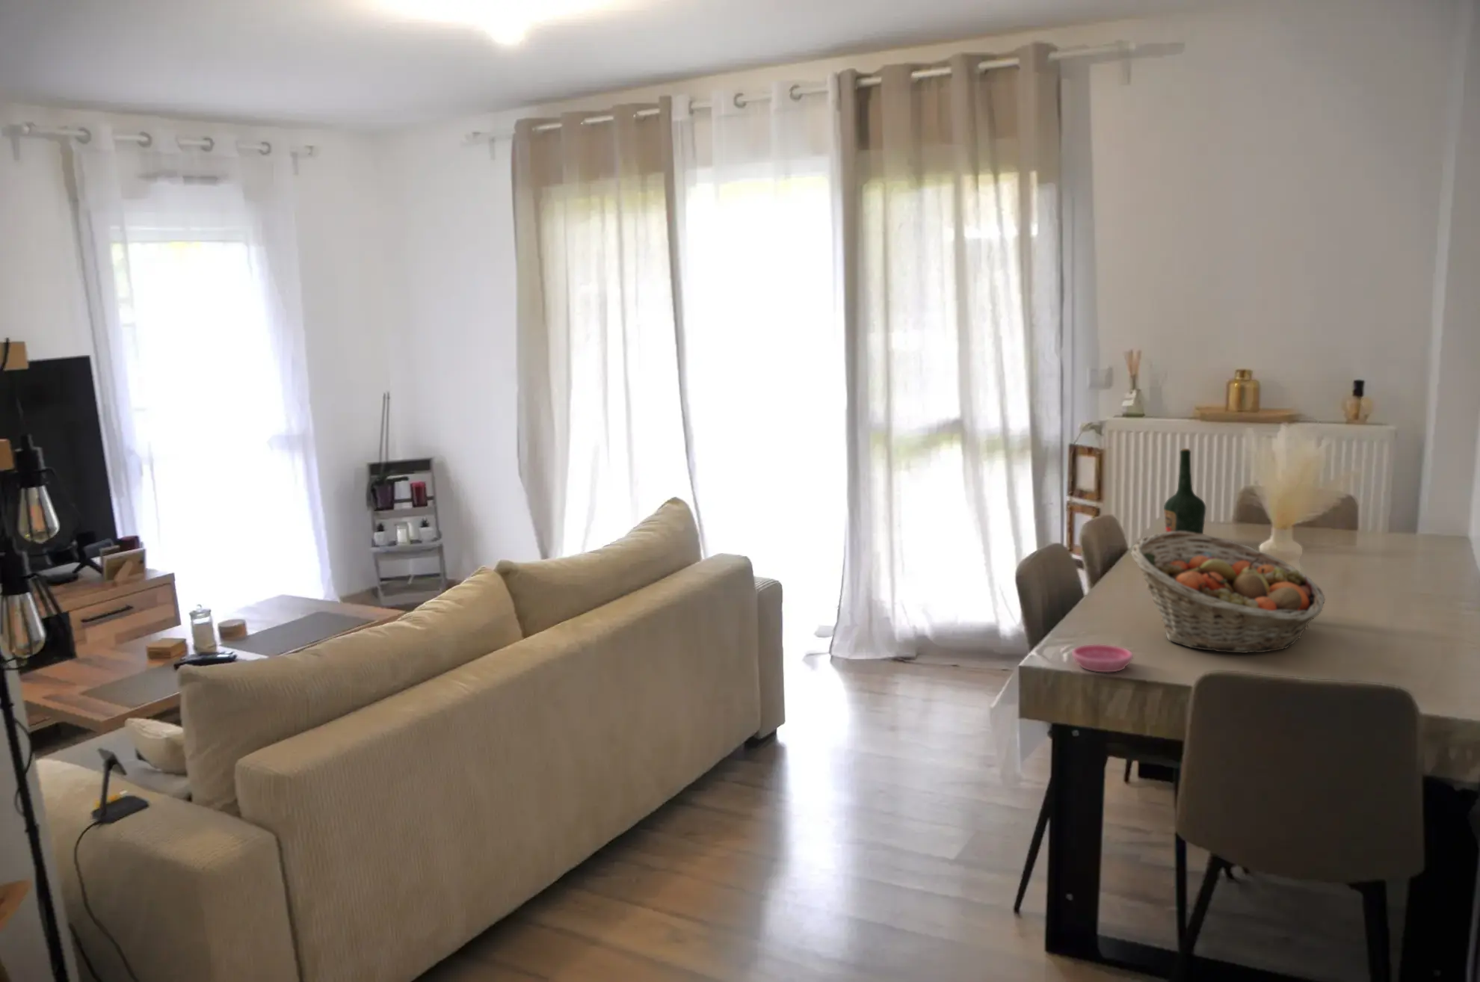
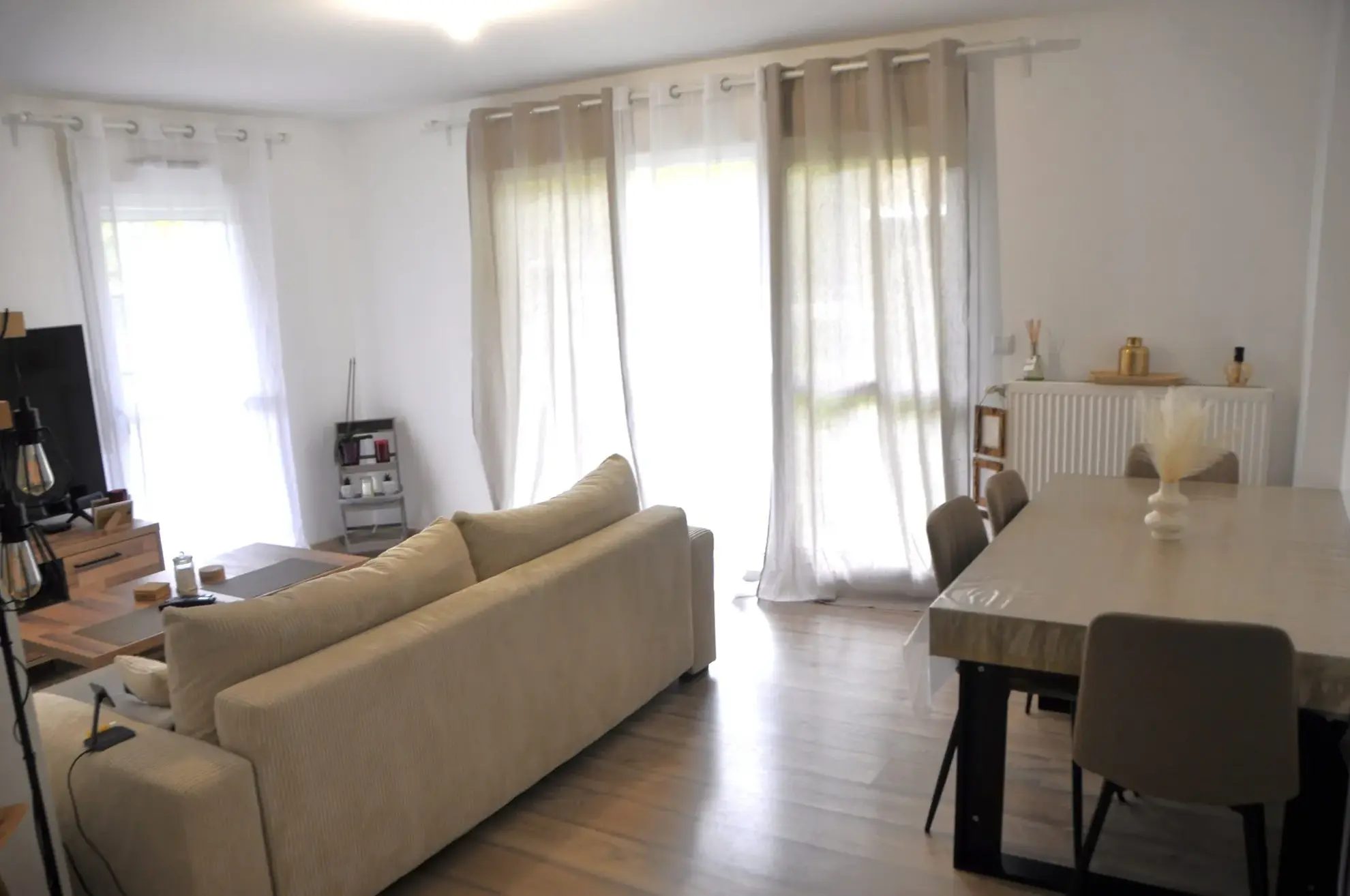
- fruit basket [1130,532,1327,654]
- saucer [1071,643,1134,673]
- bottle [1163,447,1206,535]
